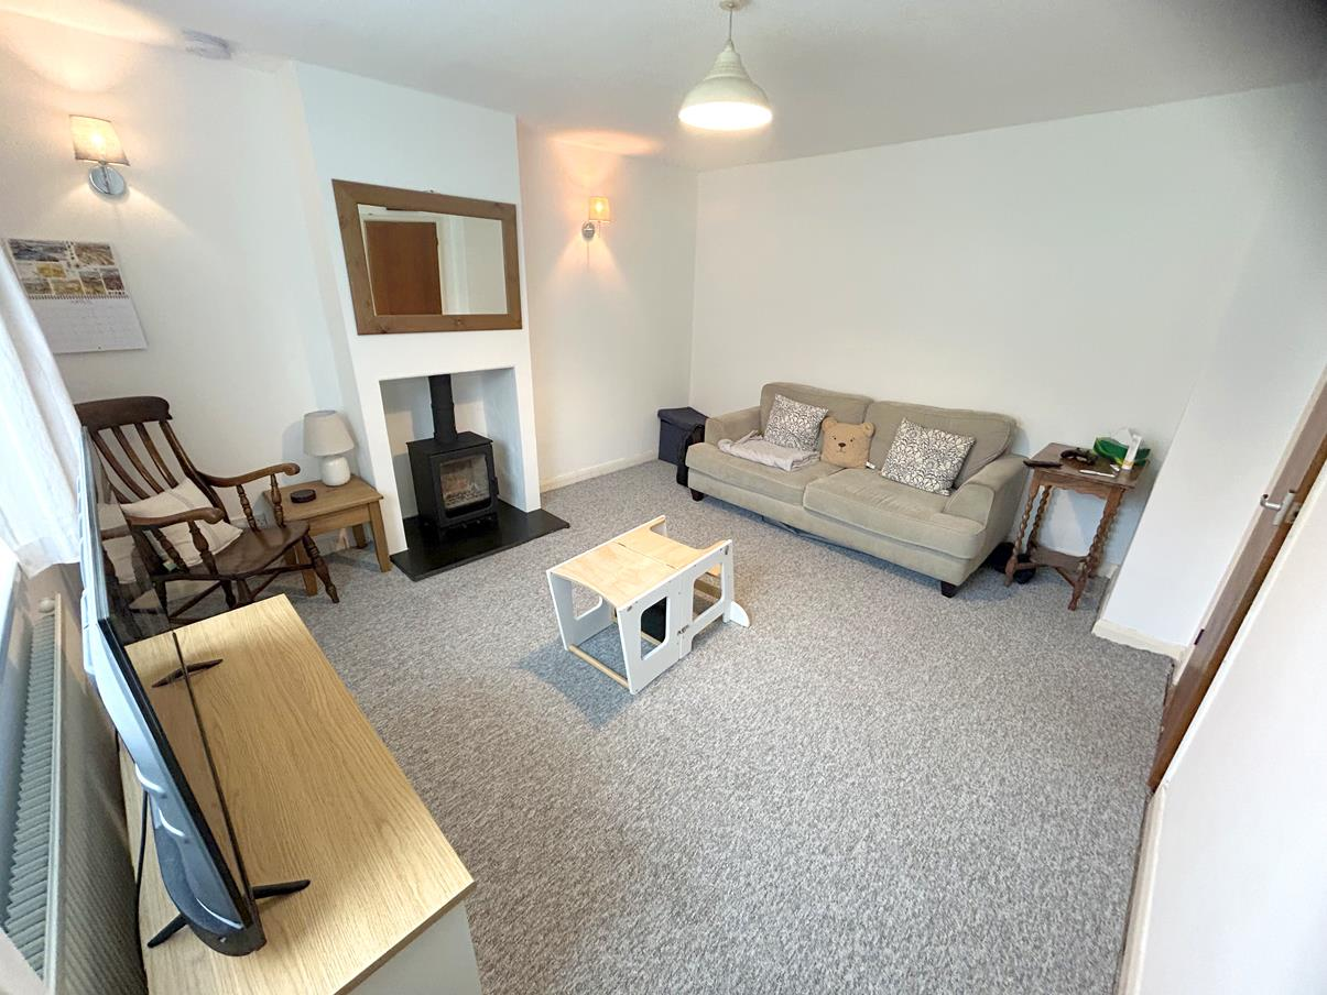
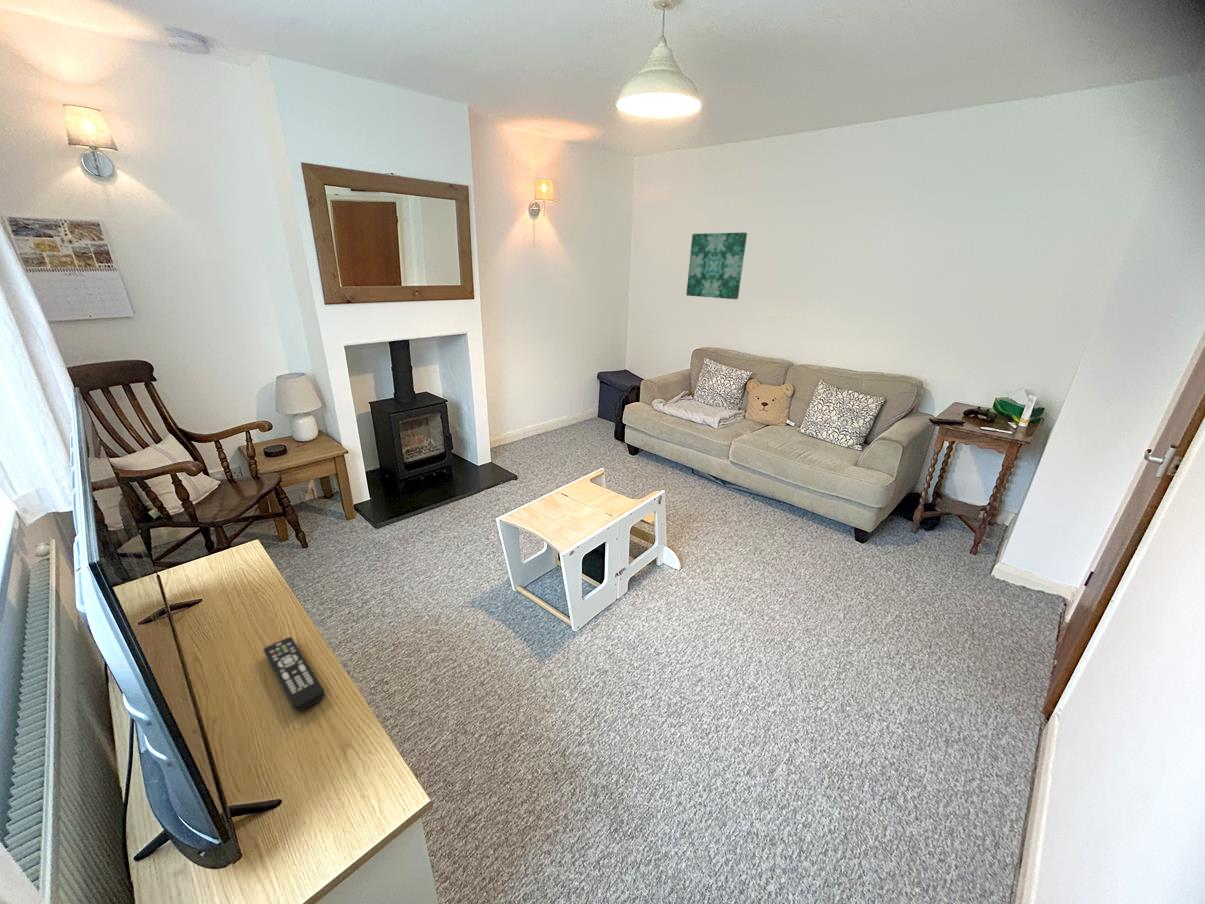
+ remote control [262,636,326,712]
+ wall art [685,231,748,300]
